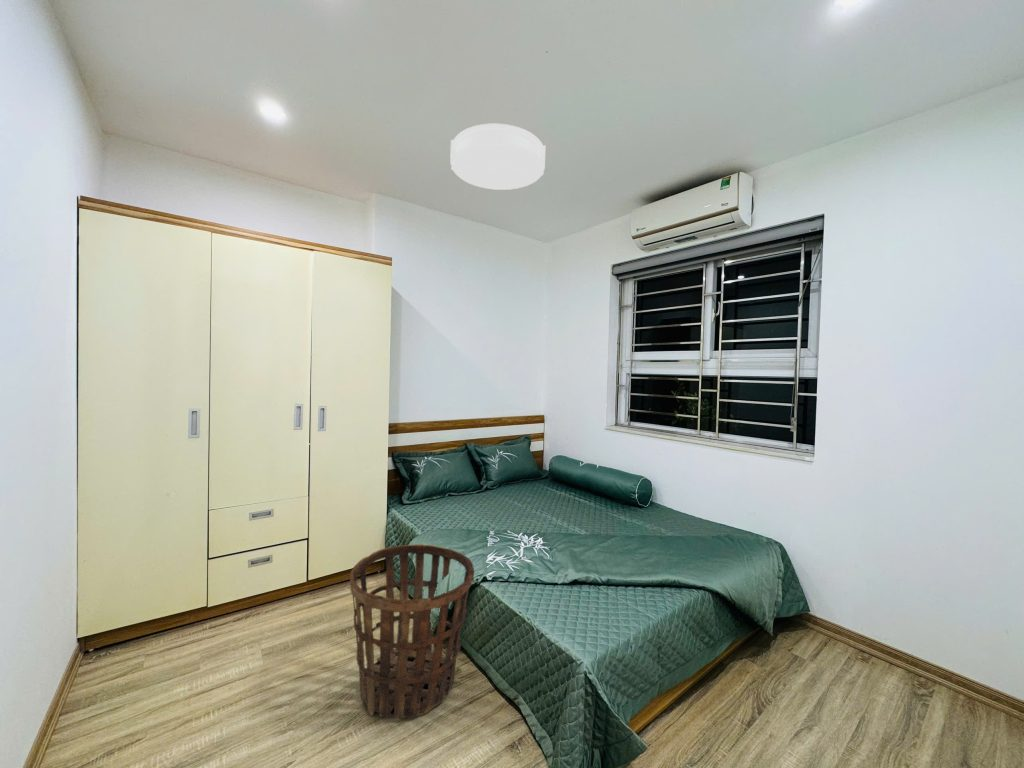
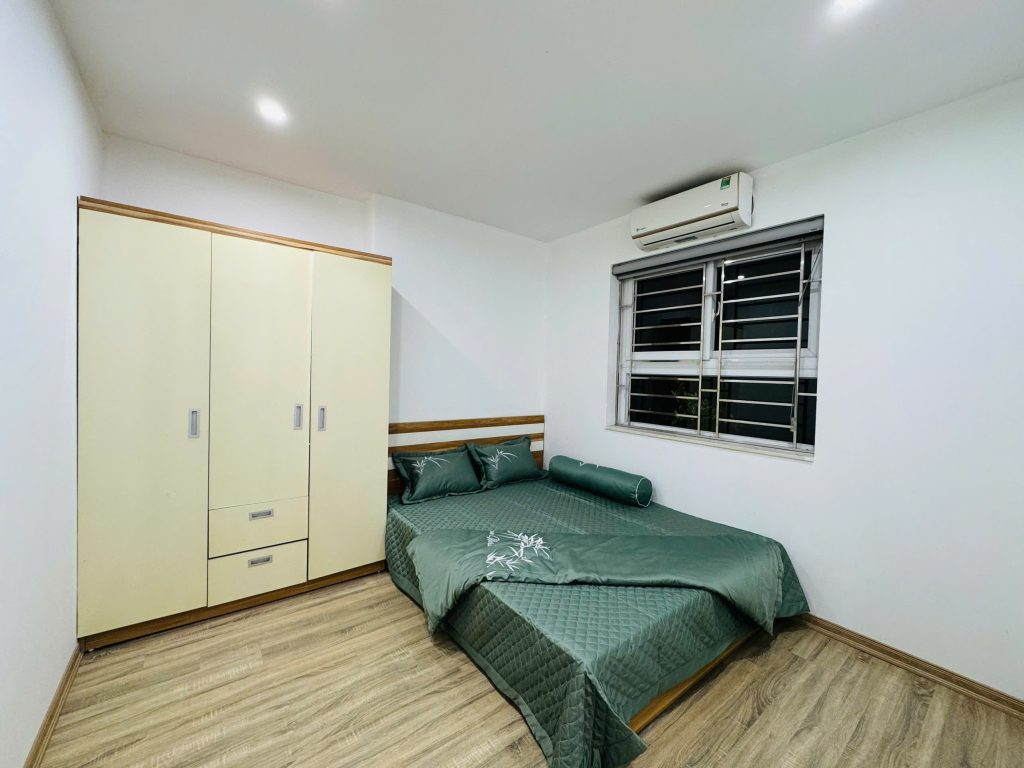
- ceiling light [449,123,546,191]
- basket [349,543,475,720]
